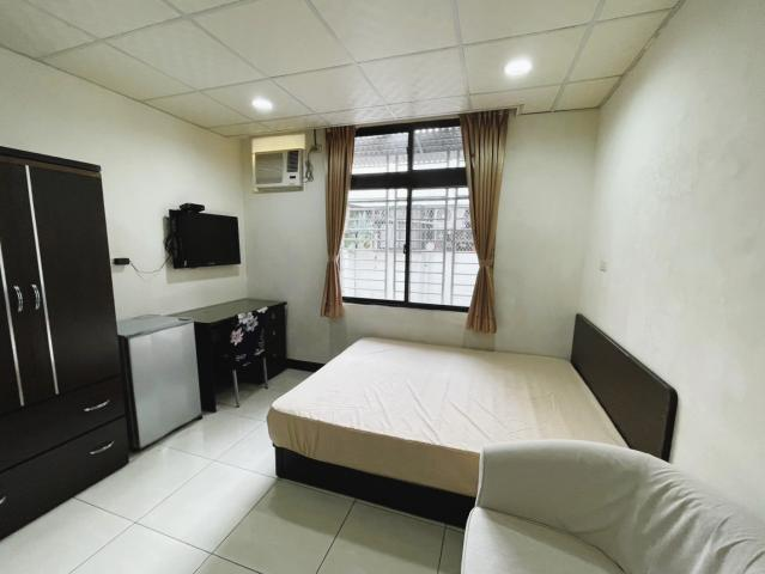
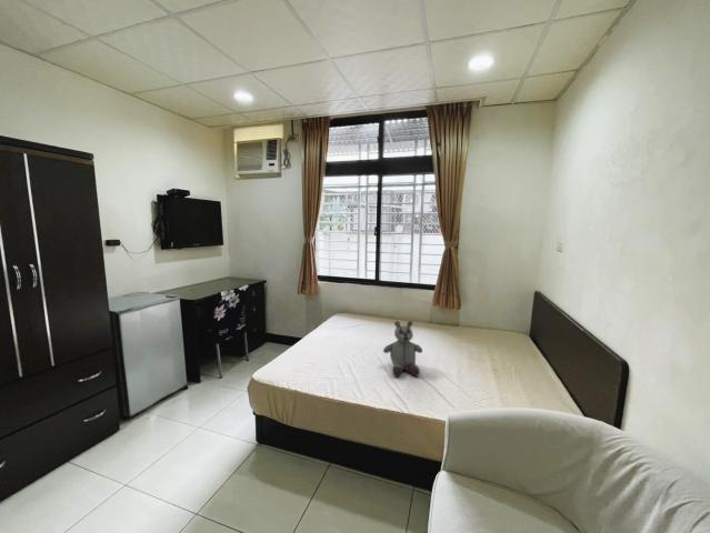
+ stuffed bear [382,320,423,378]
